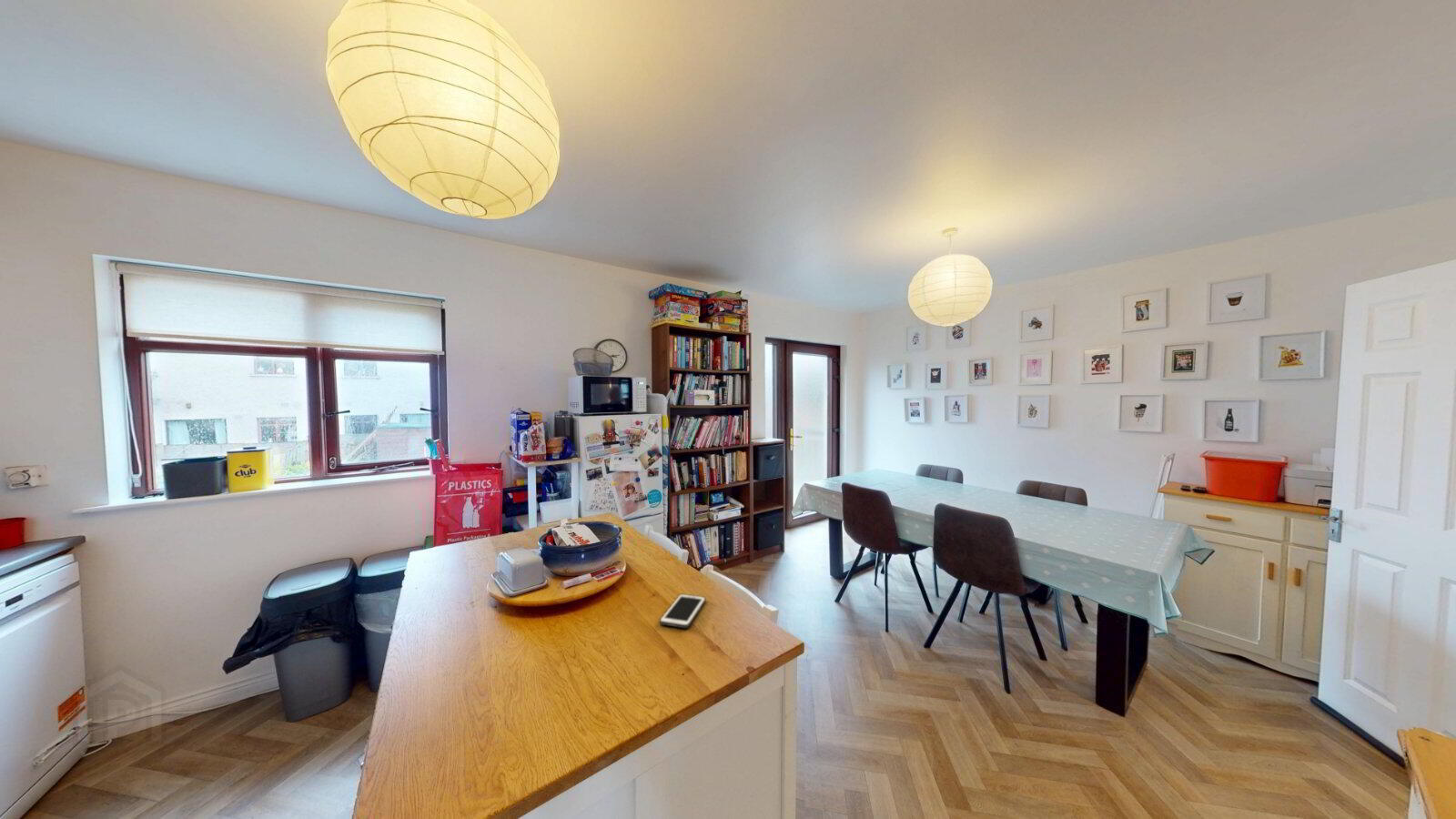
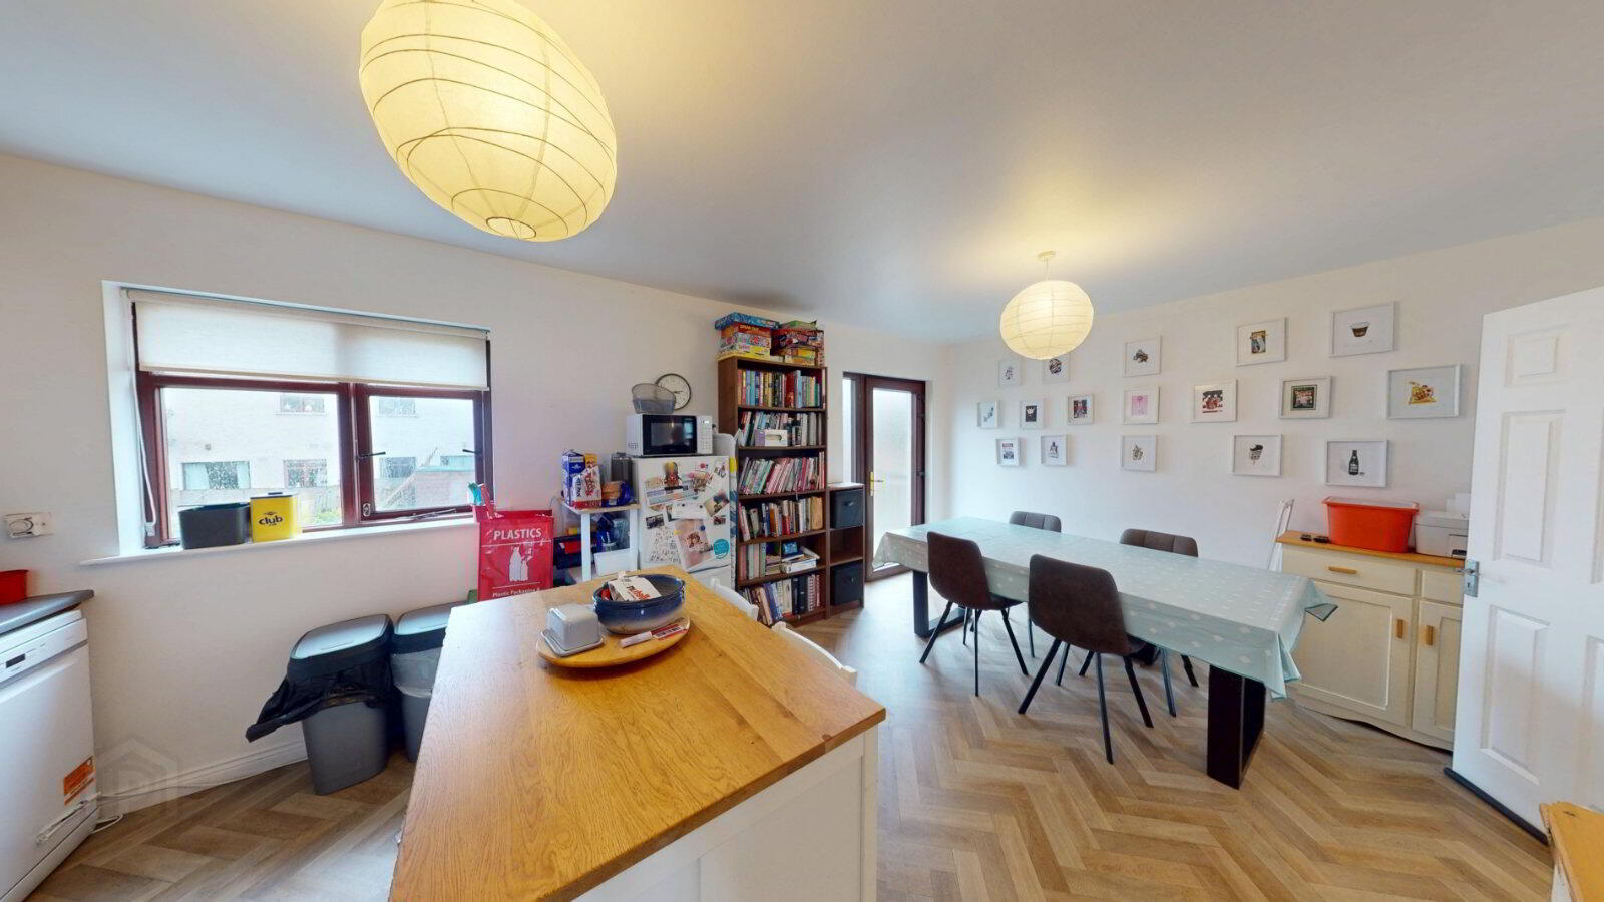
- cell phone [659,593,706,629]
